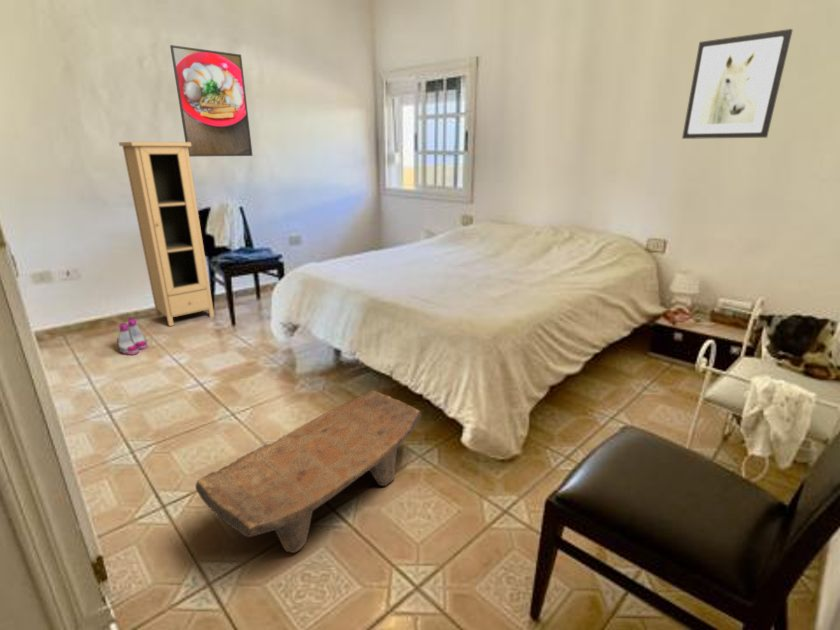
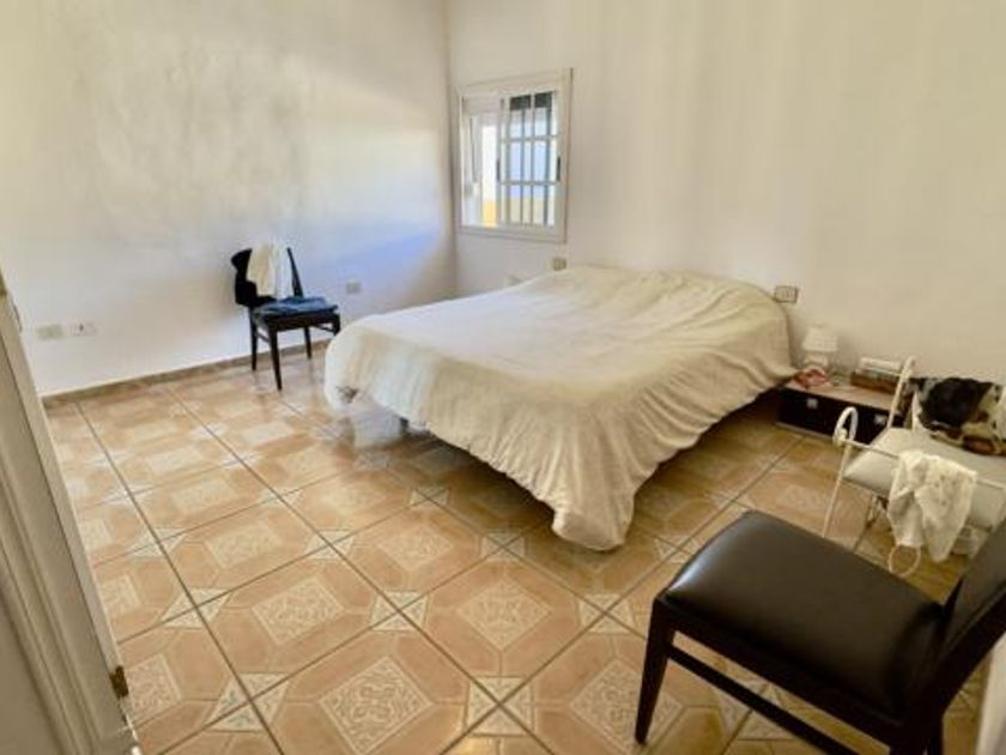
- boots [116,317,148,356]
- bench [194,390,422,554]
- cupboard [118,141,215,327]
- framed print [169,44,254,157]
- wall art [681,28,794,140]
